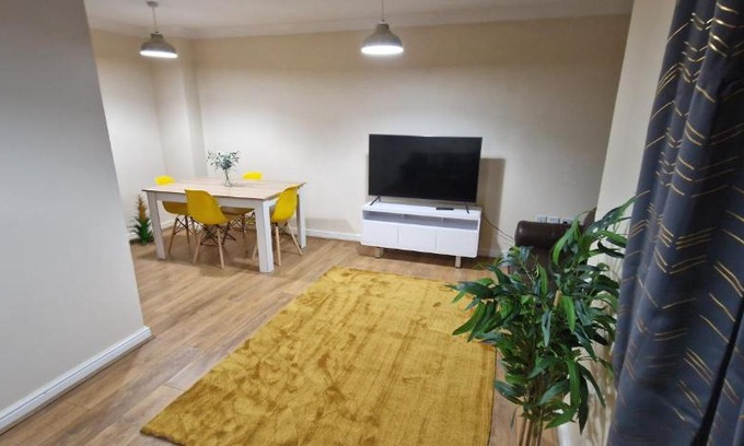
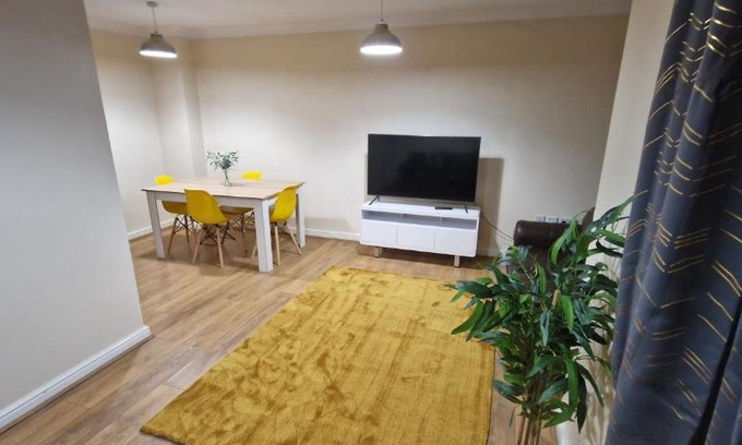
- indoor plant [127,192,155,246]
